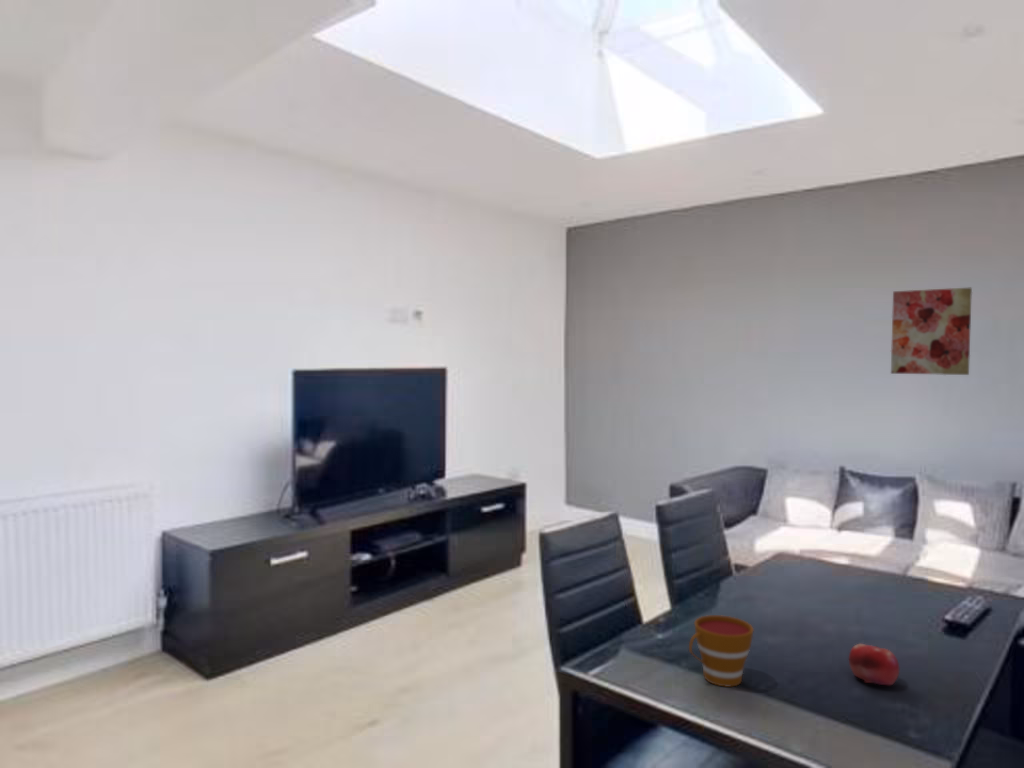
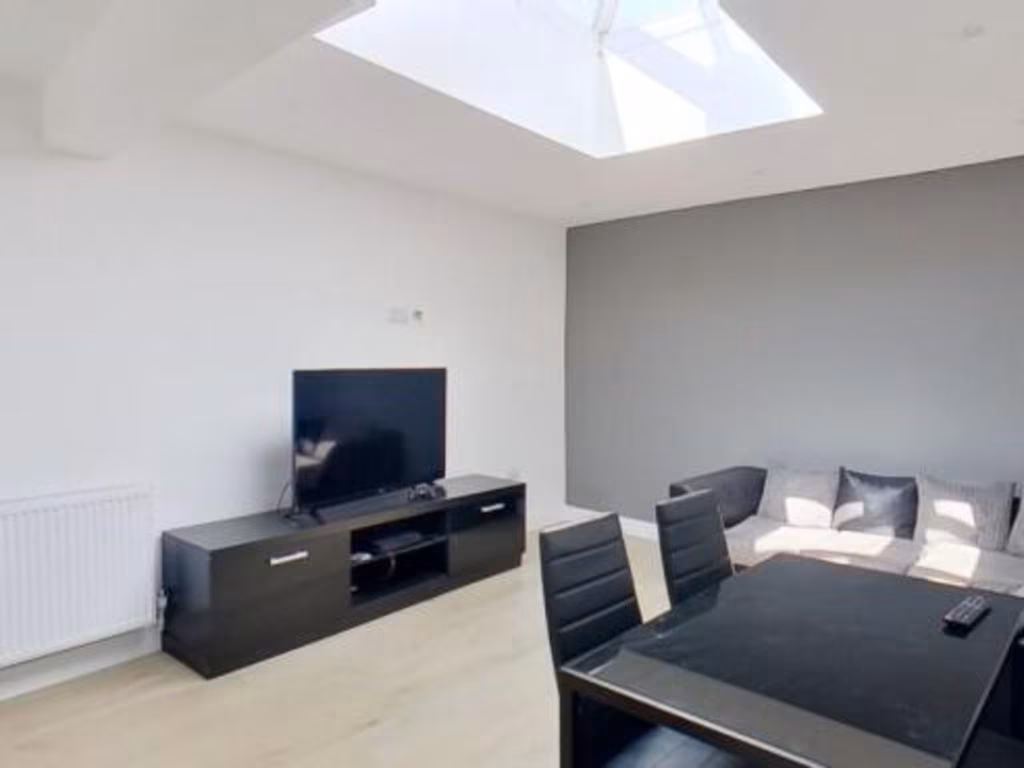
- fruit [848,643,900,686]
- cup [688,614,755,687]
- wall art [890,287,973,376]
